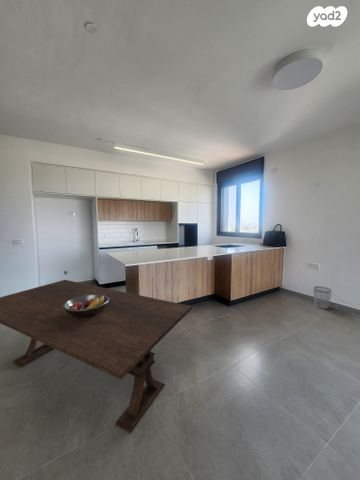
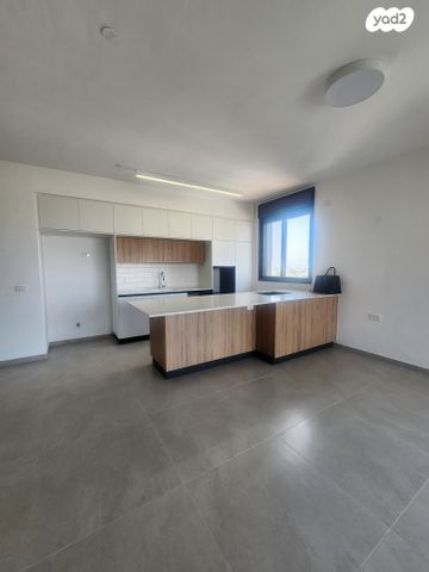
- dining table [0,279,193,435]
- fruit bowl [63,294,109,317]
- wastebasket [313,285,333,310]
